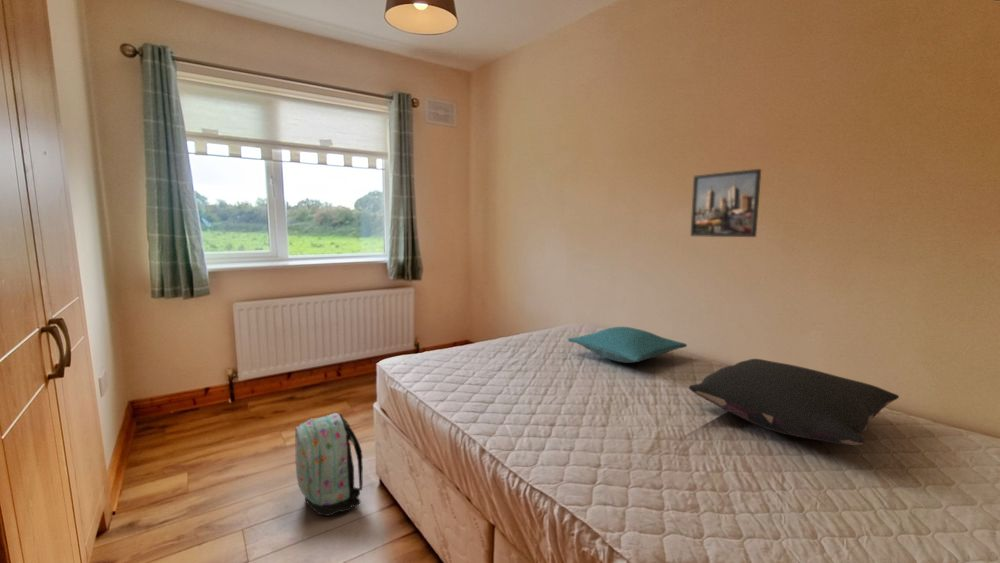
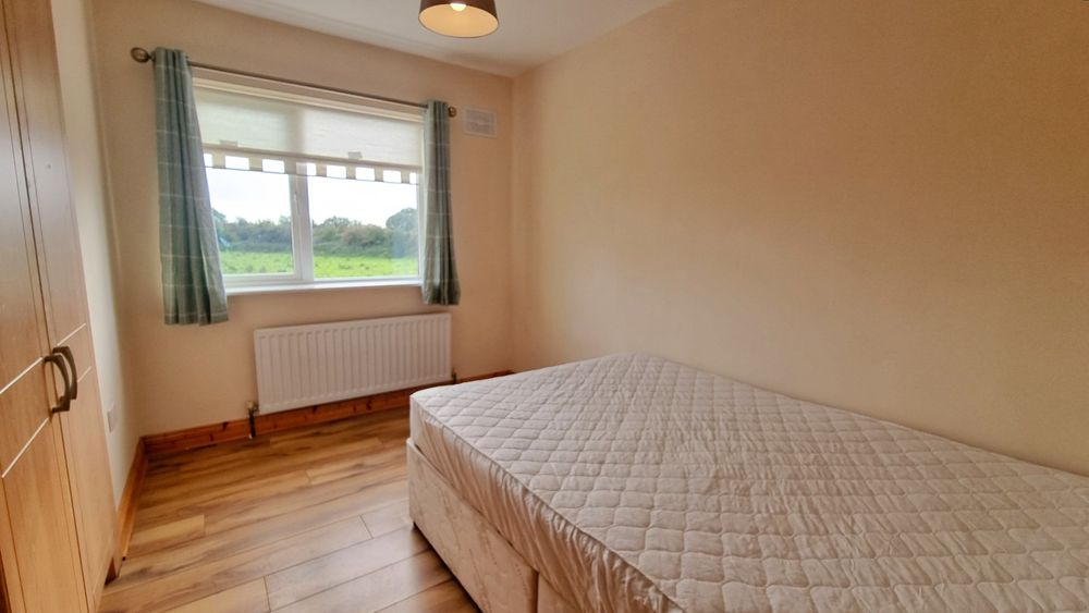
- pillow [688,358,900,446]
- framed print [689,168,762,238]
- pillow [567,326,688,364]
- backpack [294,412,364,517]
